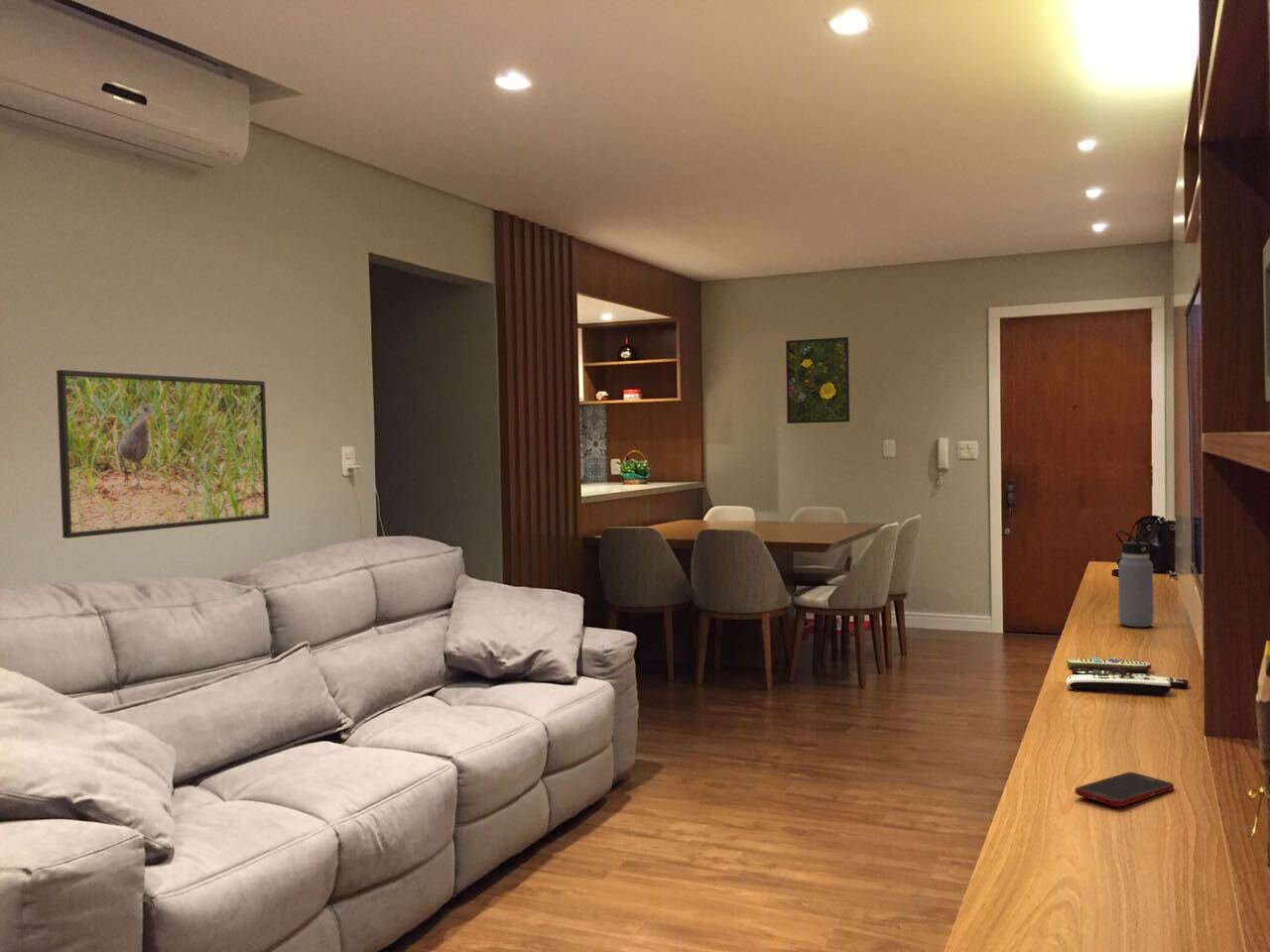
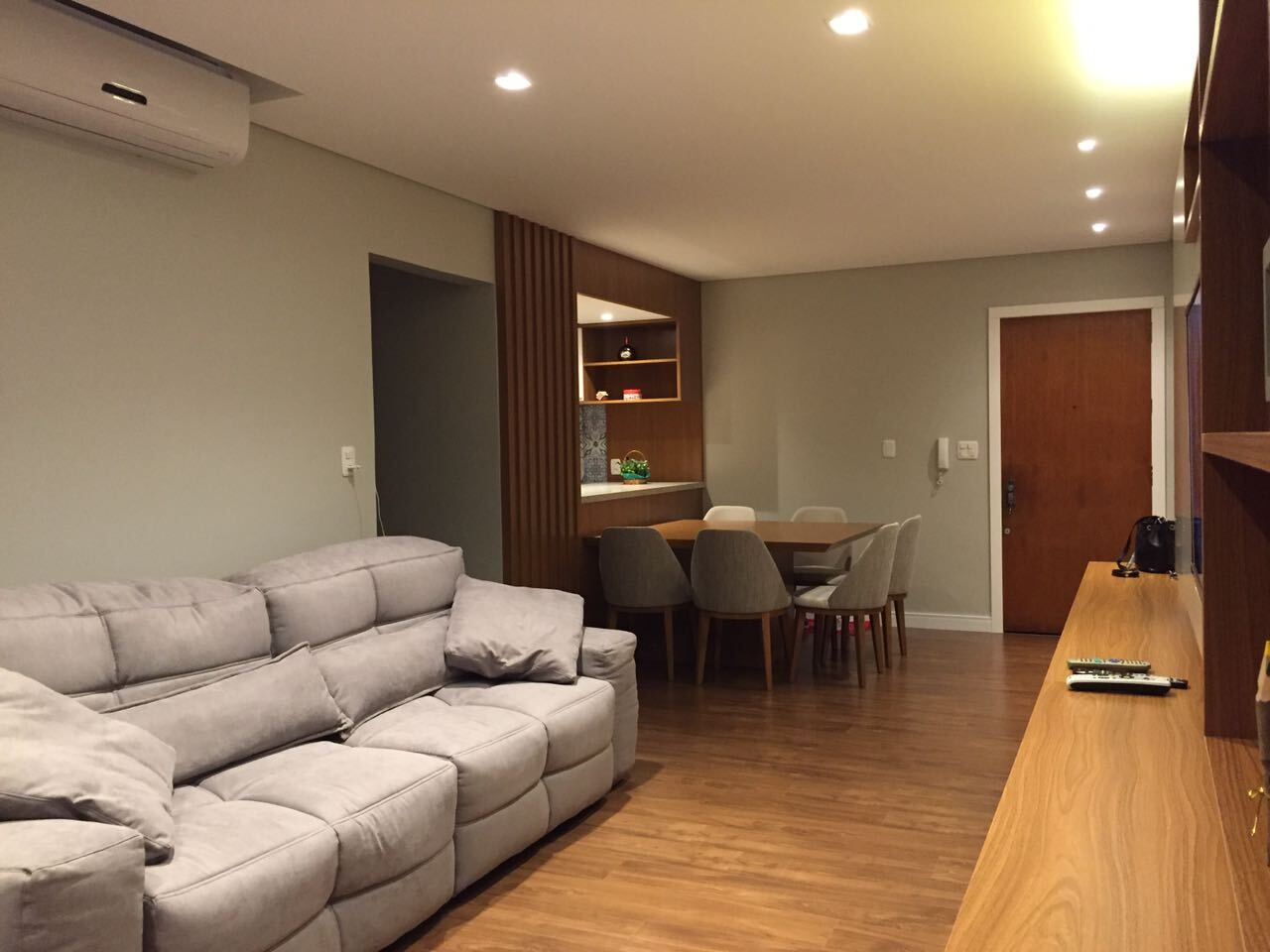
- cell phone [1074,772,1175,808]
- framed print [785,336,850,424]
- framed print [56,369,270,539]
- water bottle [1114,530,1154,628]
